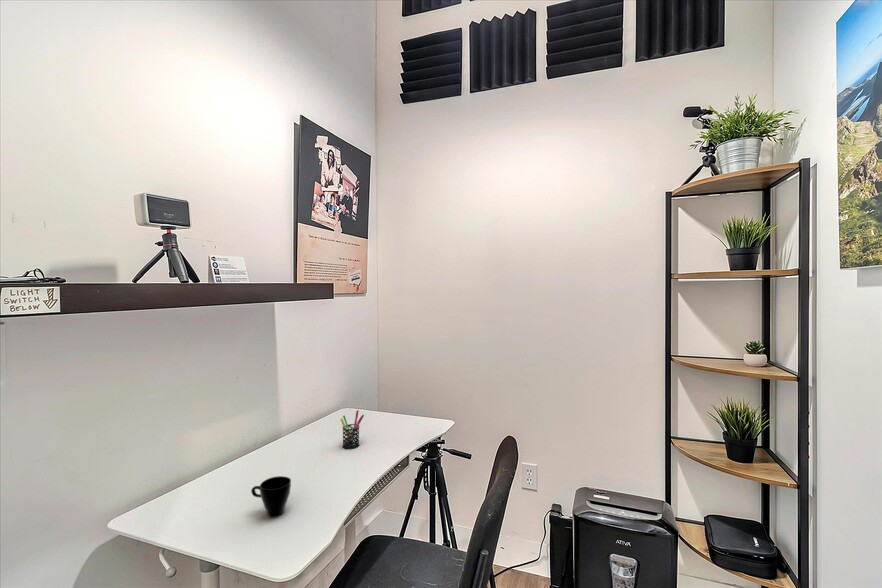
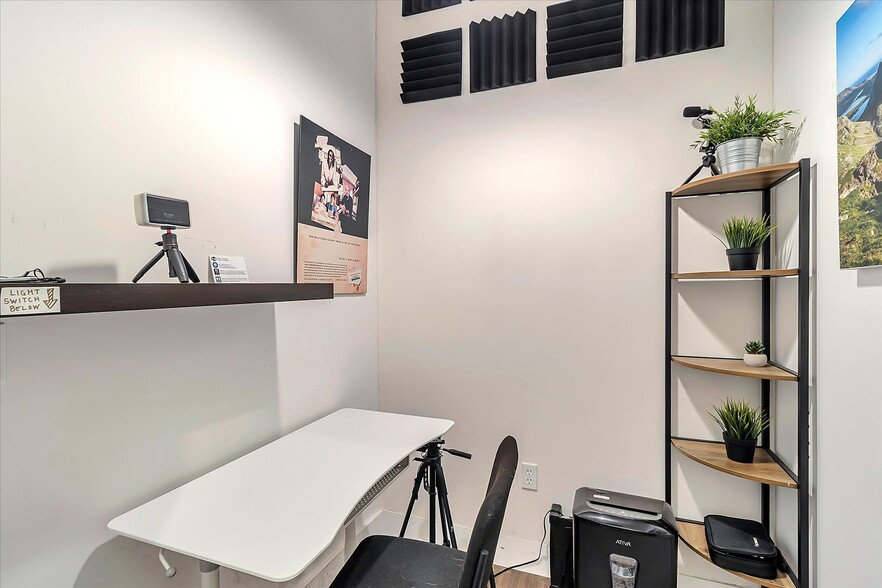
- pen holder [340,409,365,450]
- cup [250,475,292,519]
